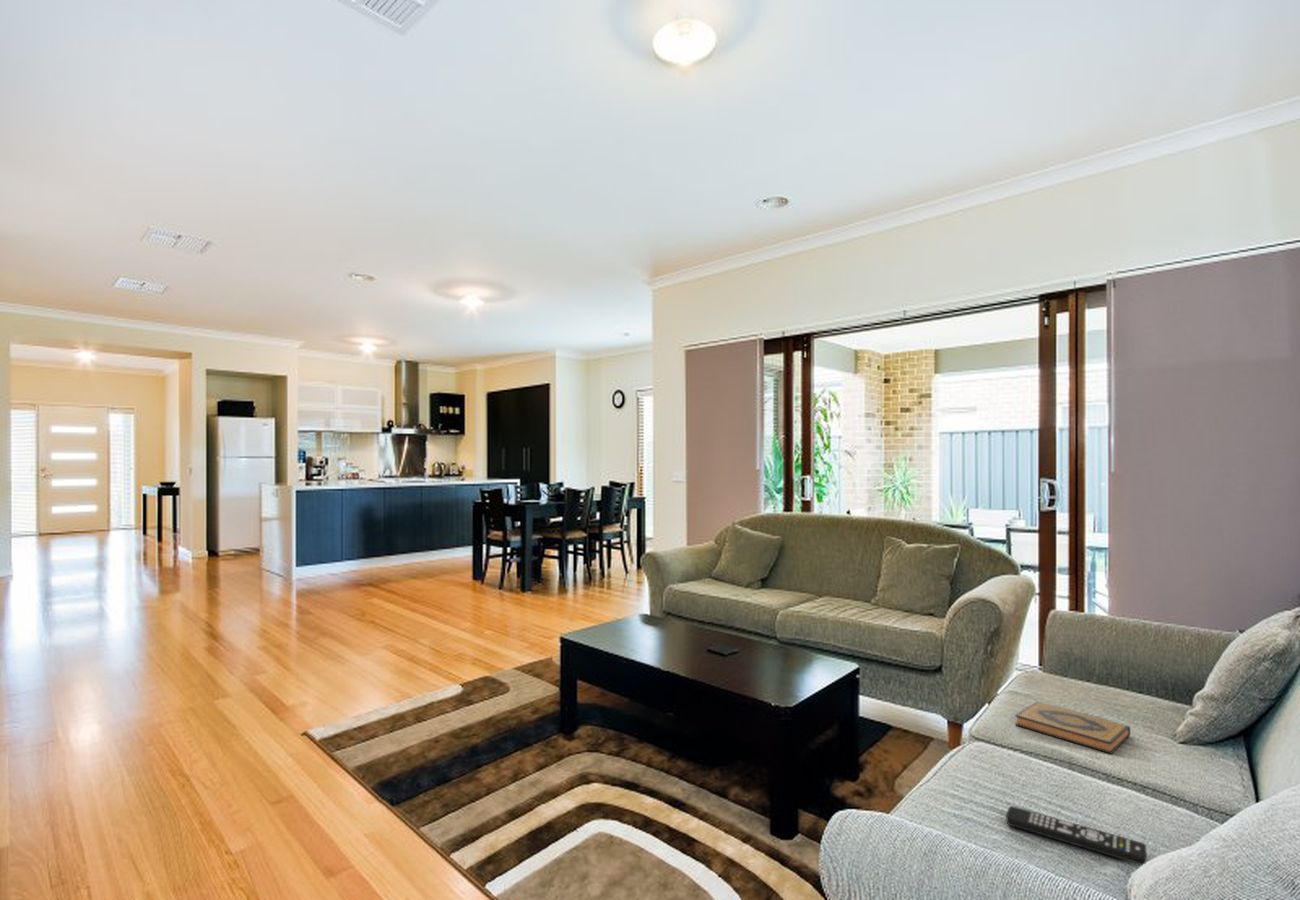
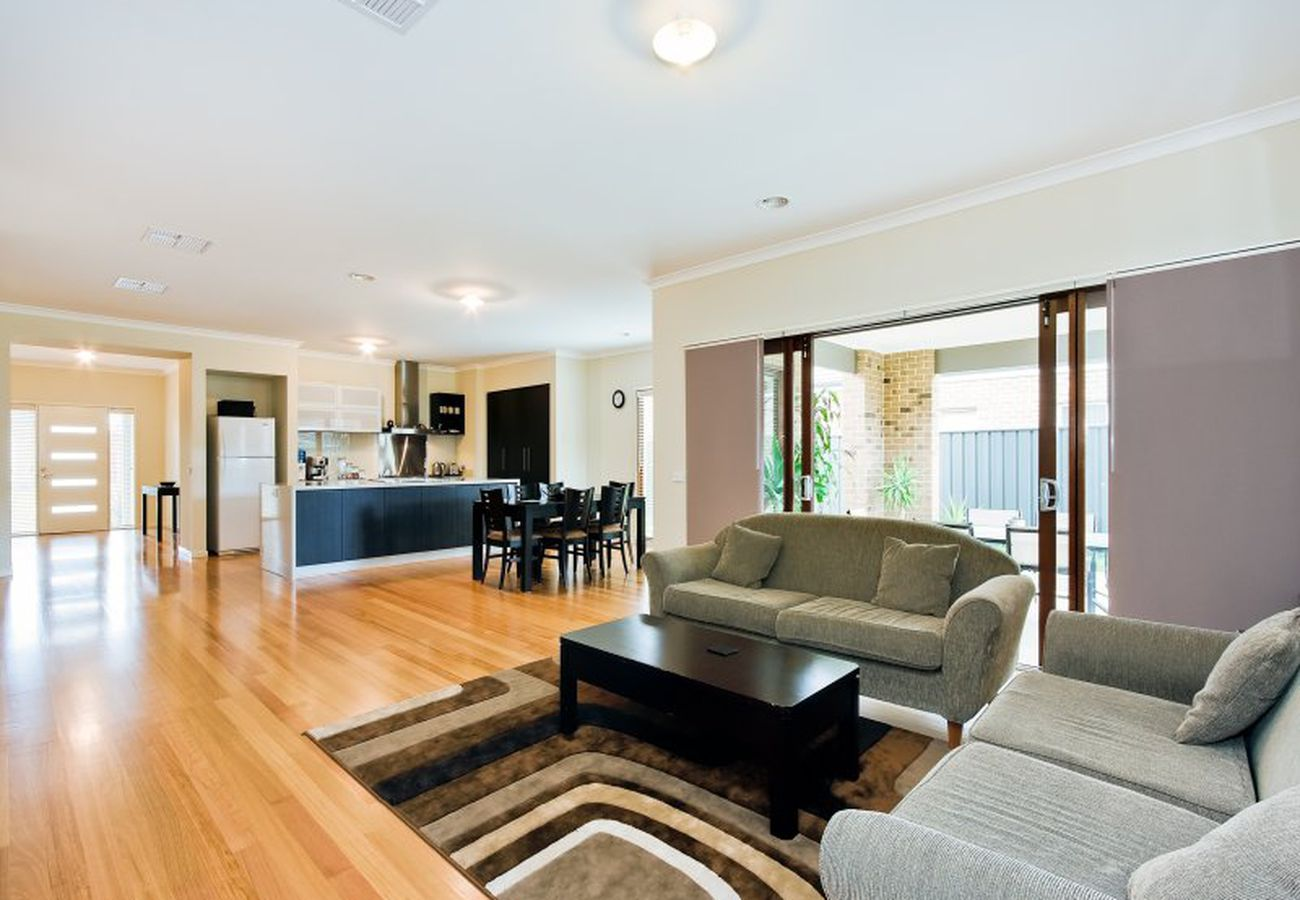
- hardback book [1014,701,1131,755]
- remote control [1005,805,1148,866]
